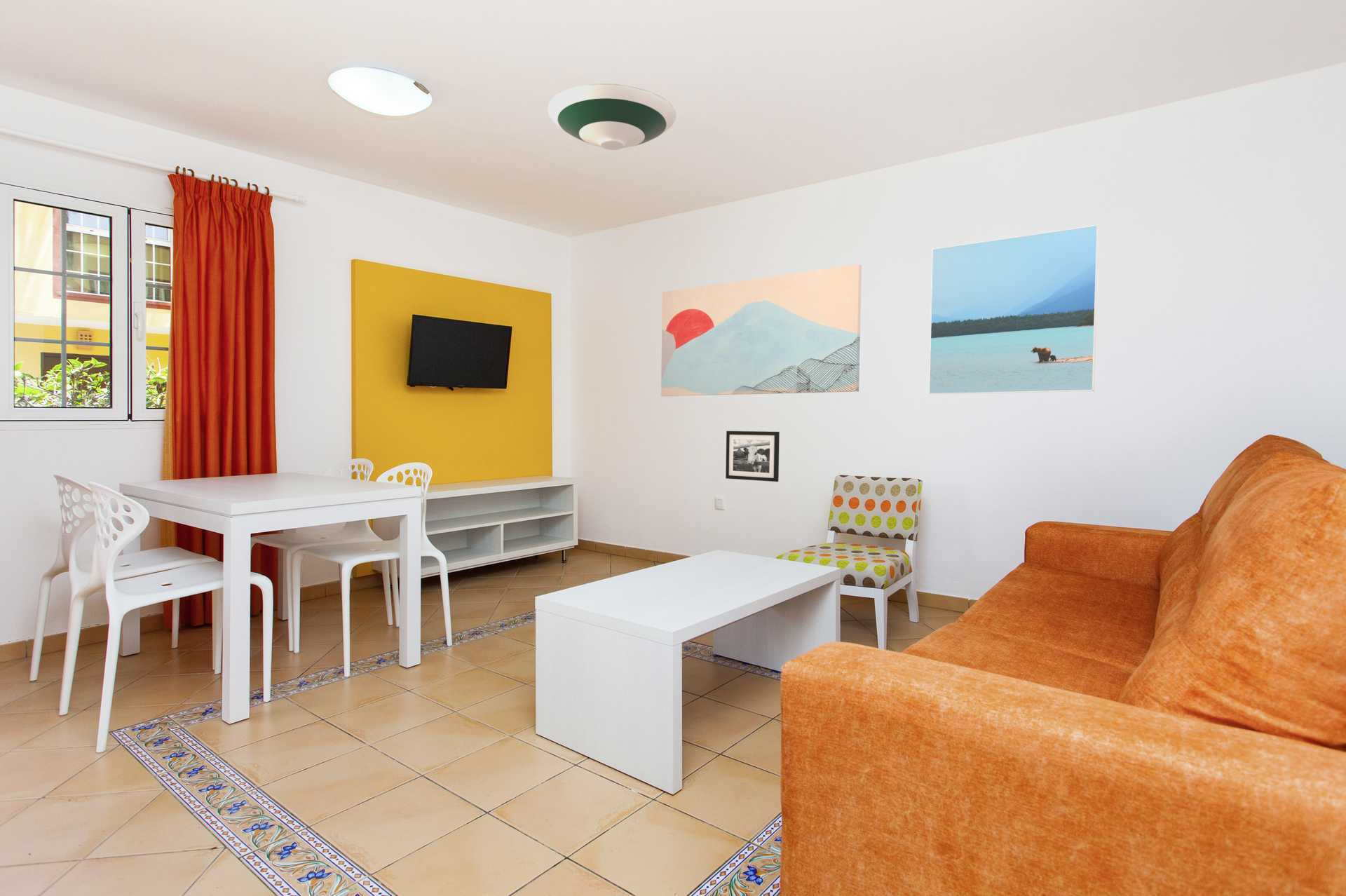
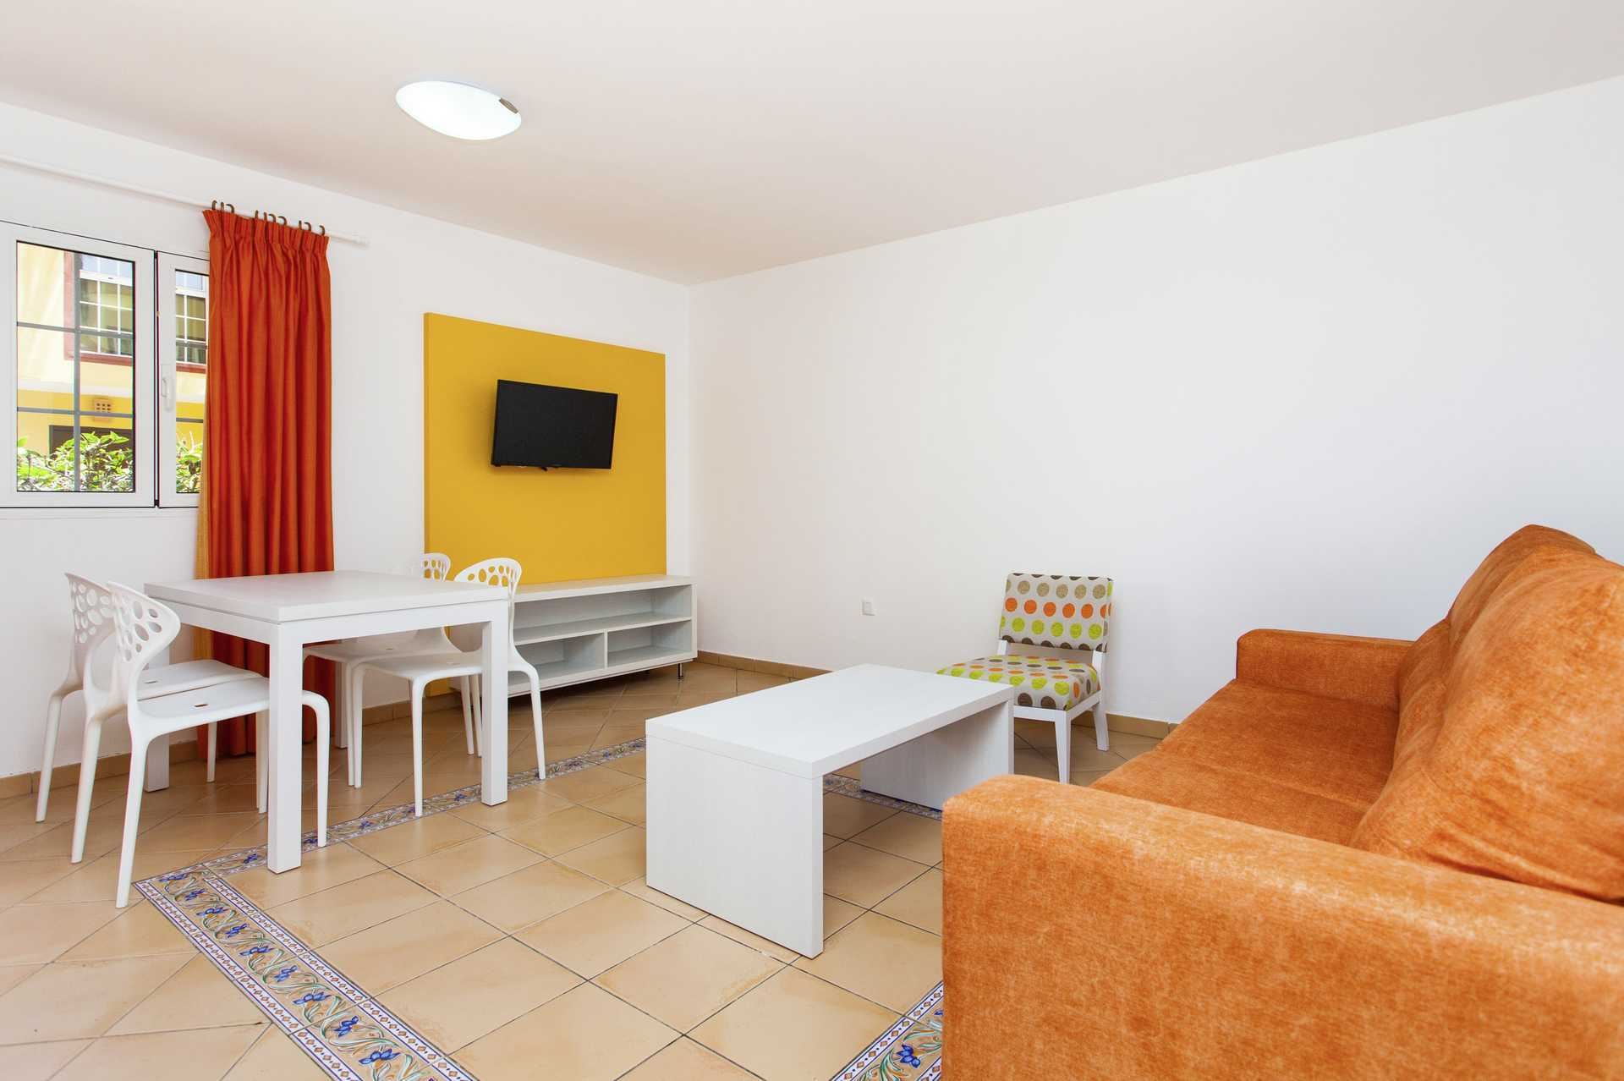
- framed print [928,224,1099,395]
- picture frame [725,430,780,482]
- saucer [547,83,677,151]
- wall art [660,264,862,397]
